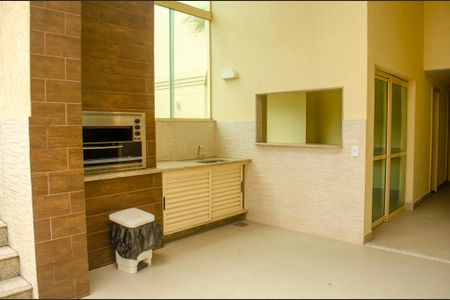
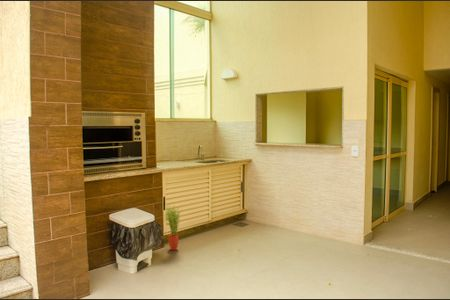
+ potted plant [164,204,184,251]
